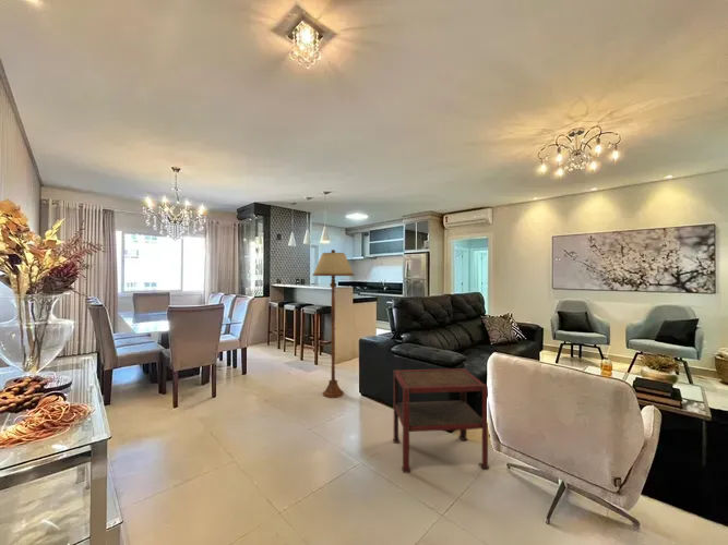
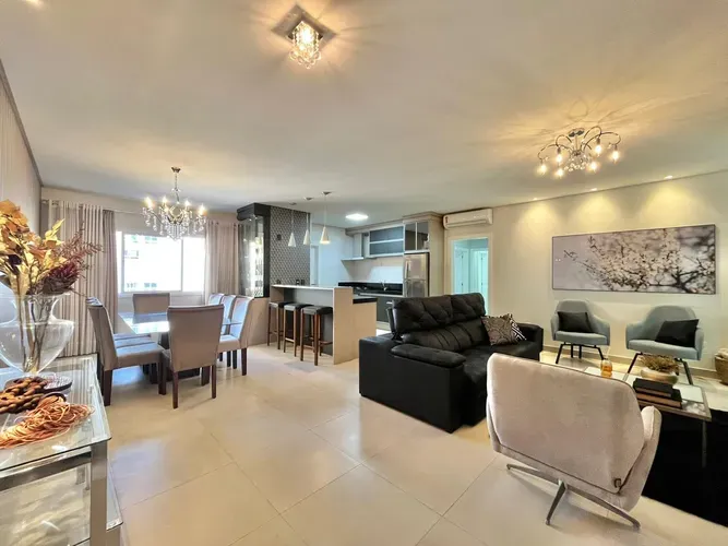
- floor lamp [312,249,355,399]
- side table [392,367,490,474]
